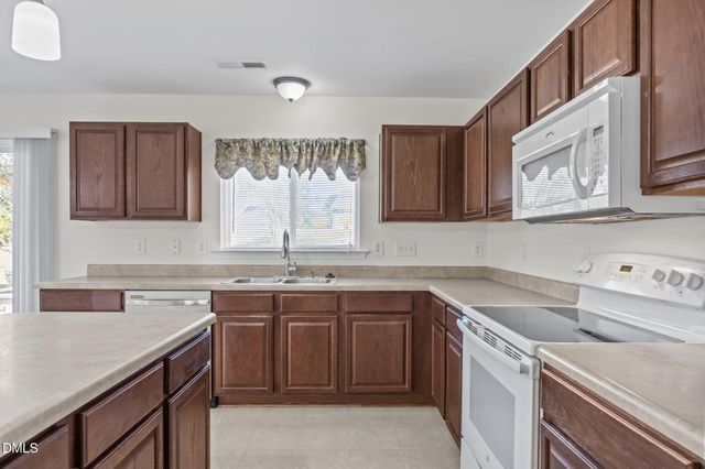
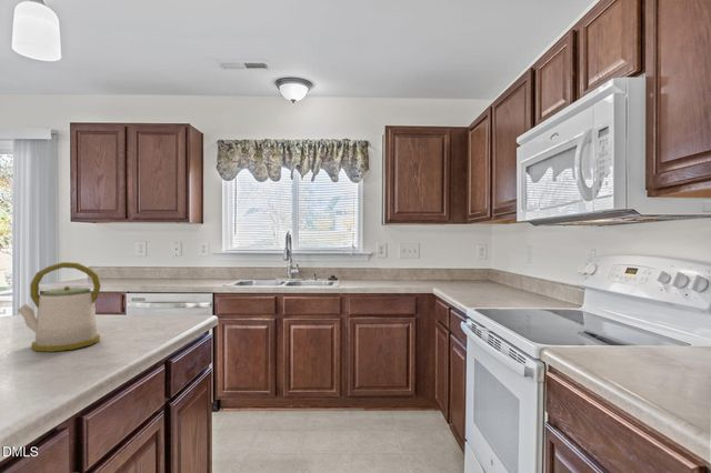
+ kettle [16,261,102,353]
